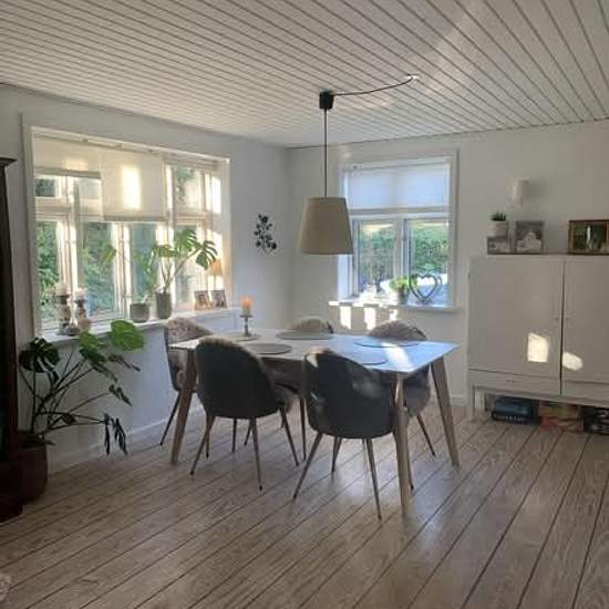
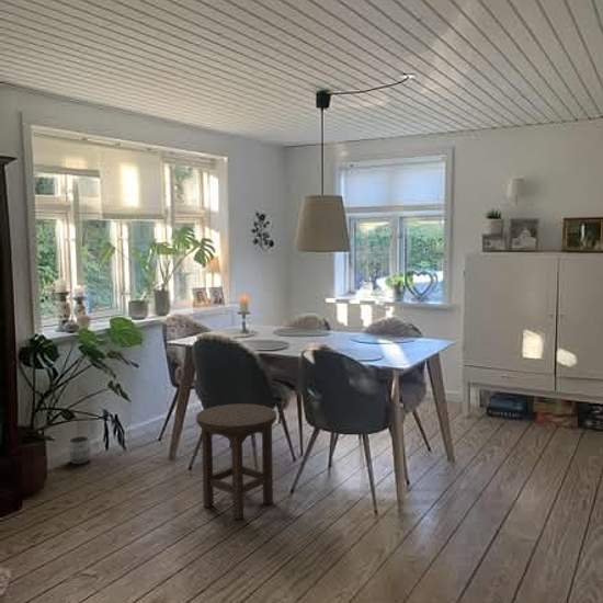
+ planter [67,435,92,465]
+ stool [195,402,277,521]
